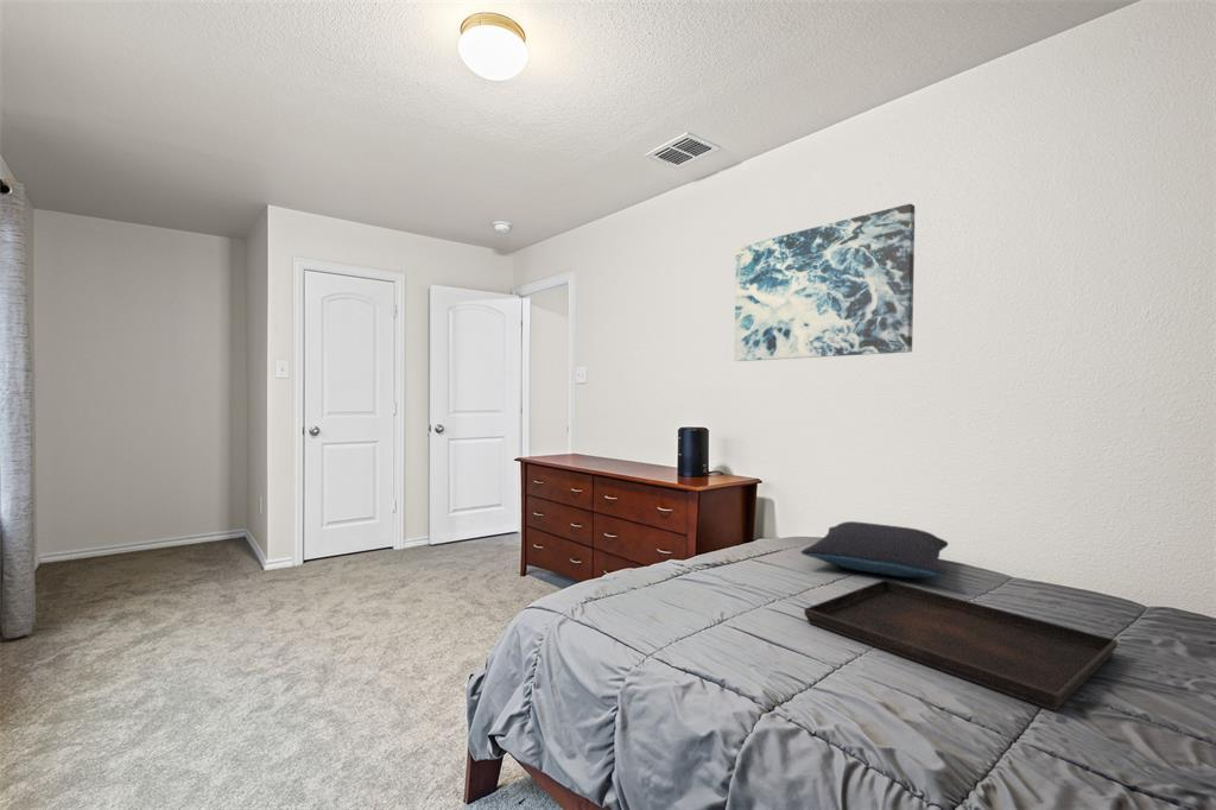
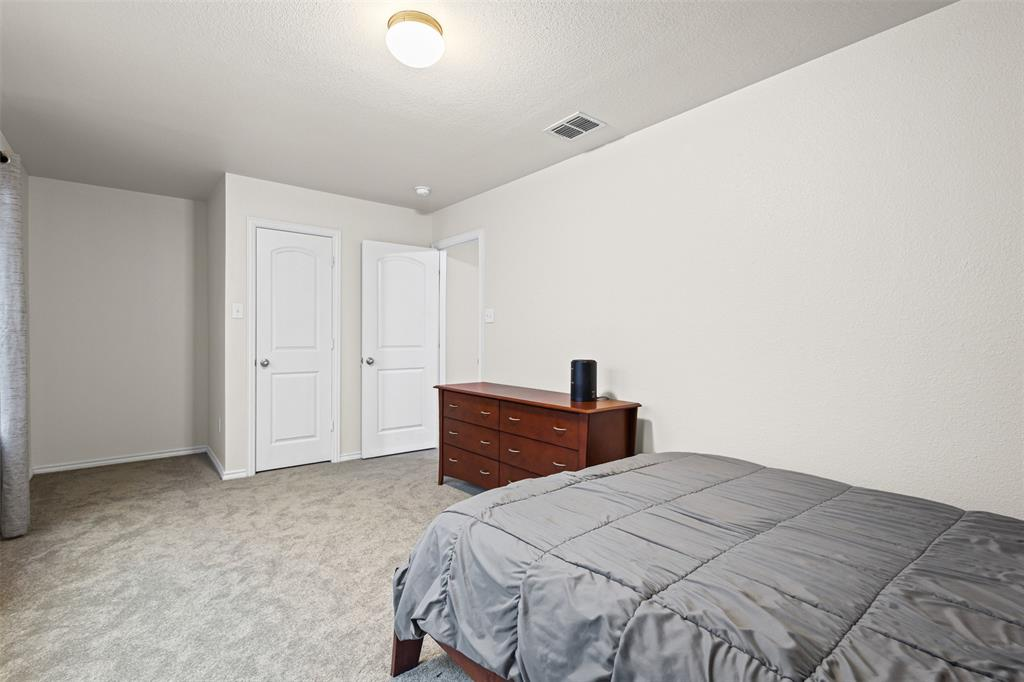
- serving tray [803,578,1119,711]
- wall art [734,203,916,362]
- pillow [800,520,949,578]
